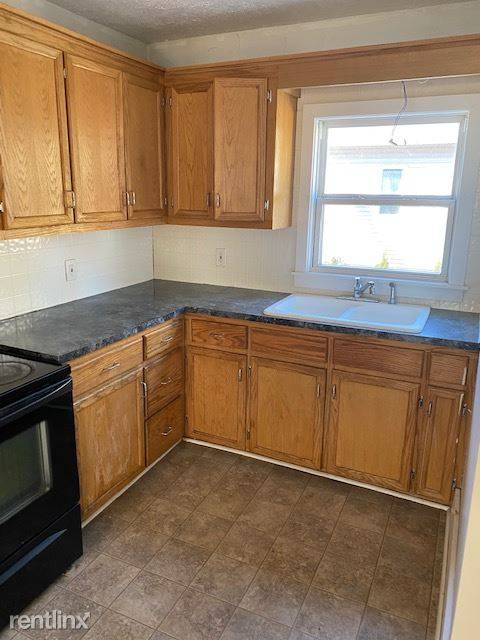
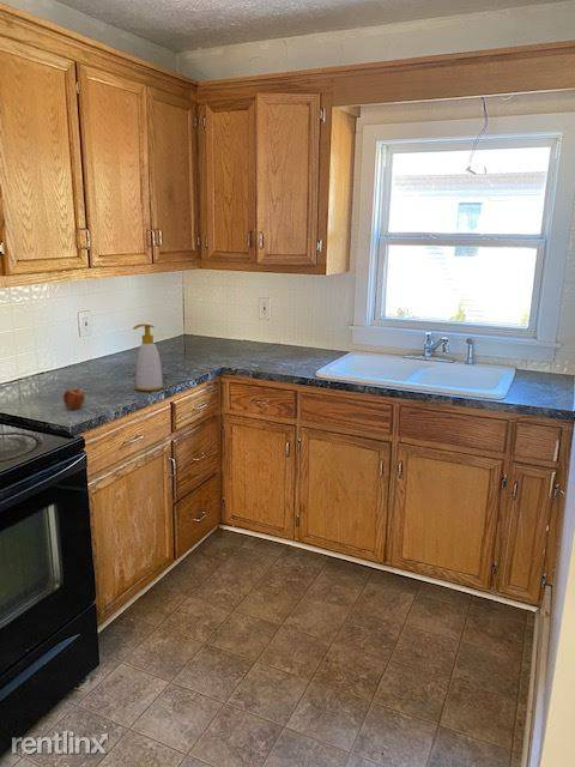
+ soap bottle [132,322,164,392]
+ fruit [62,387,85,411]
